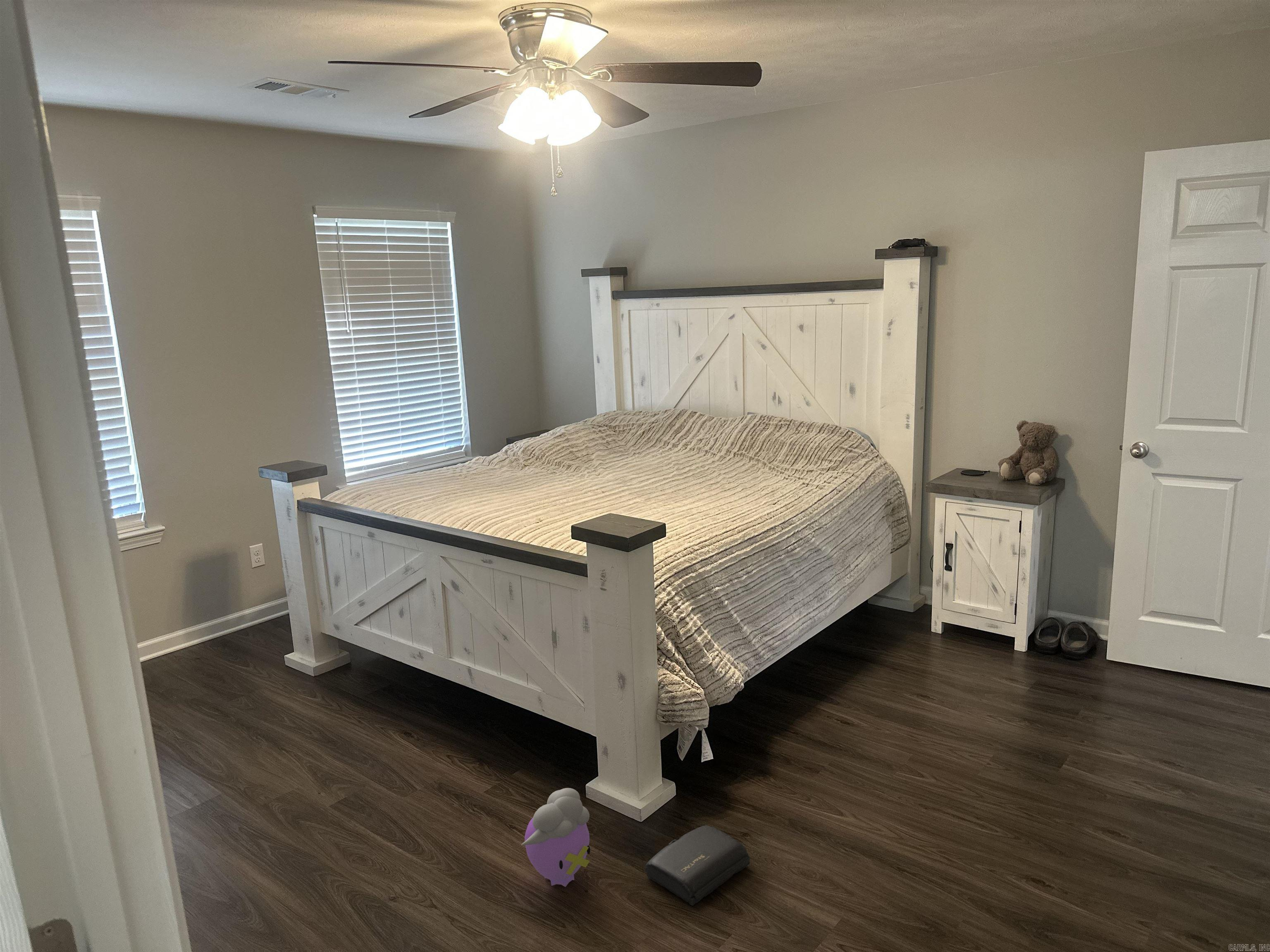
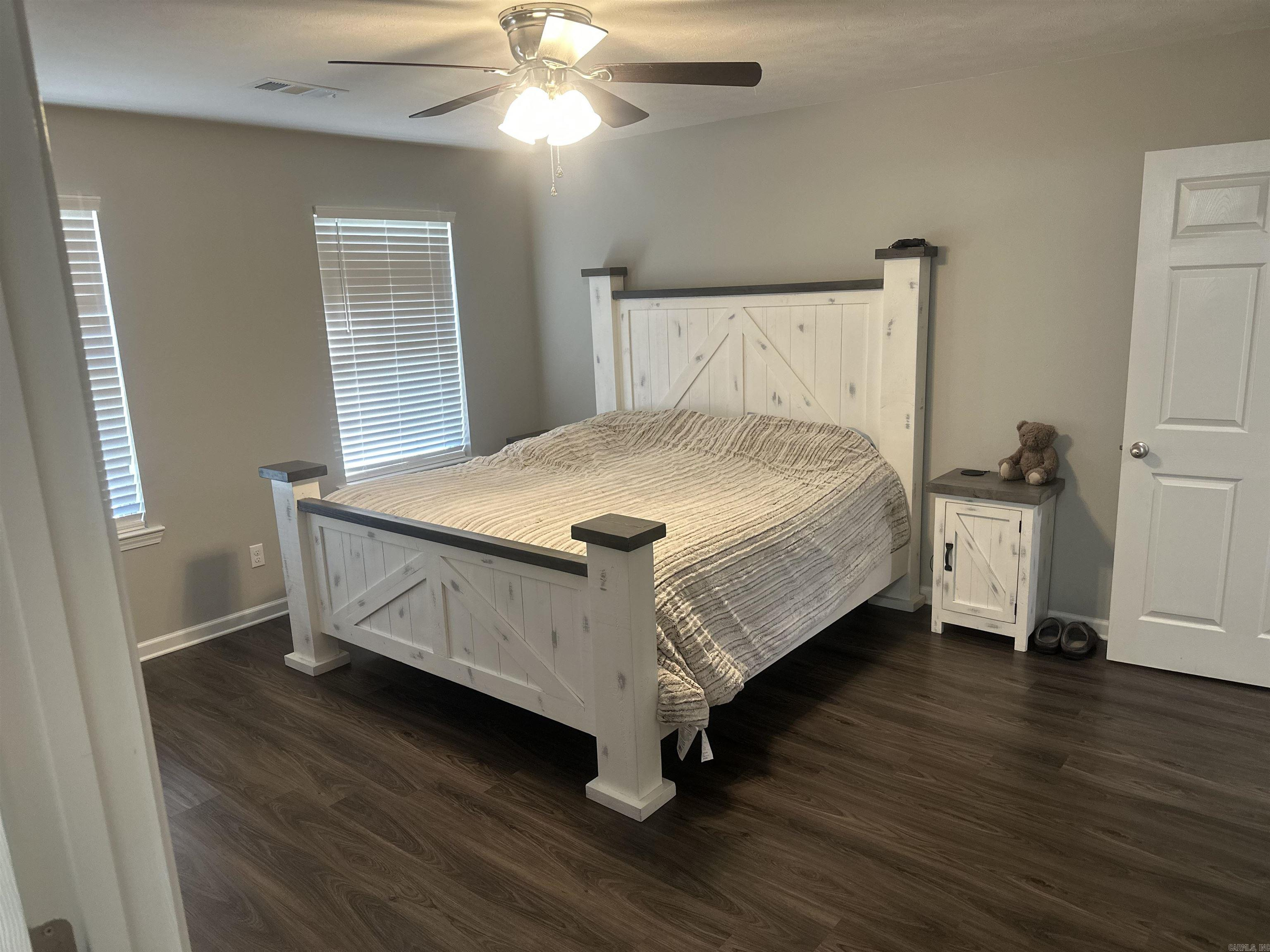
- bag [644,825,751,906]
- plush toy [521,788,591,888]
